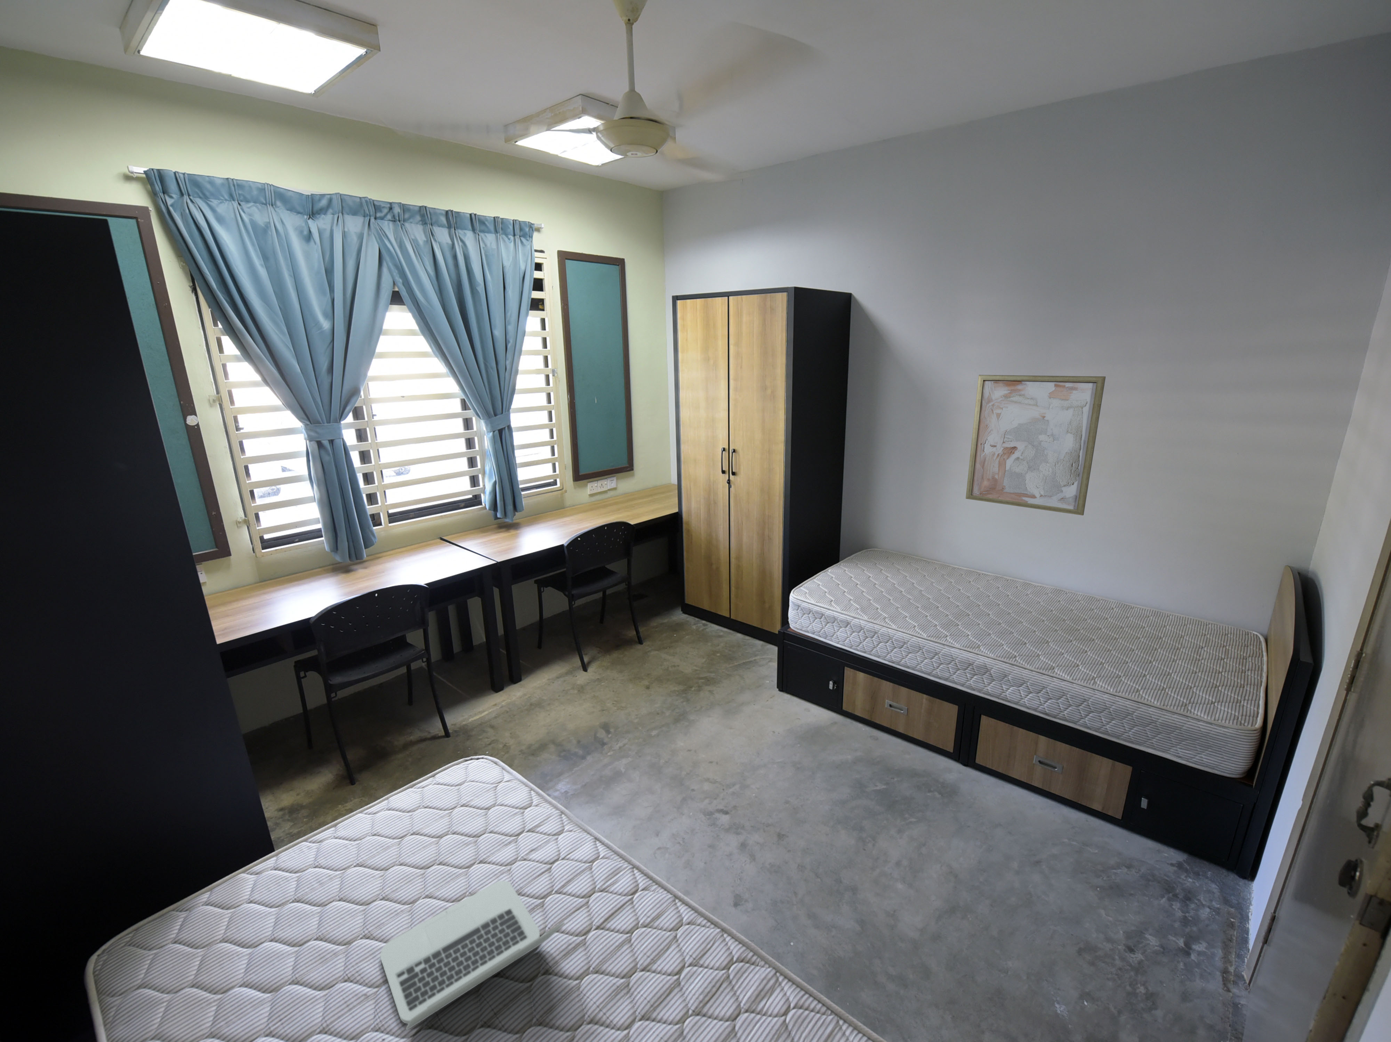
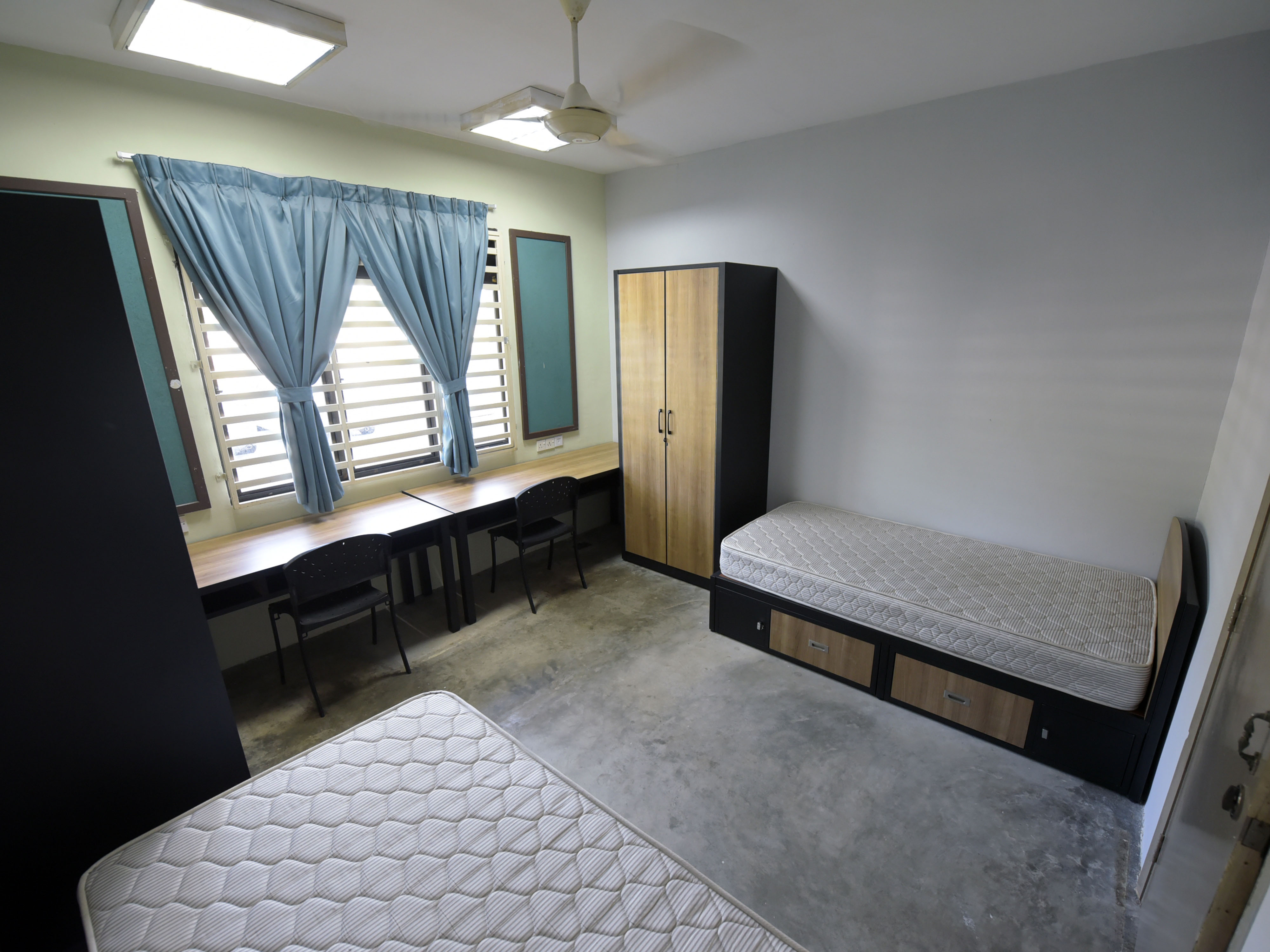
- laptop [380,880,565,1031]
- wall art [965,374,1106,516]
